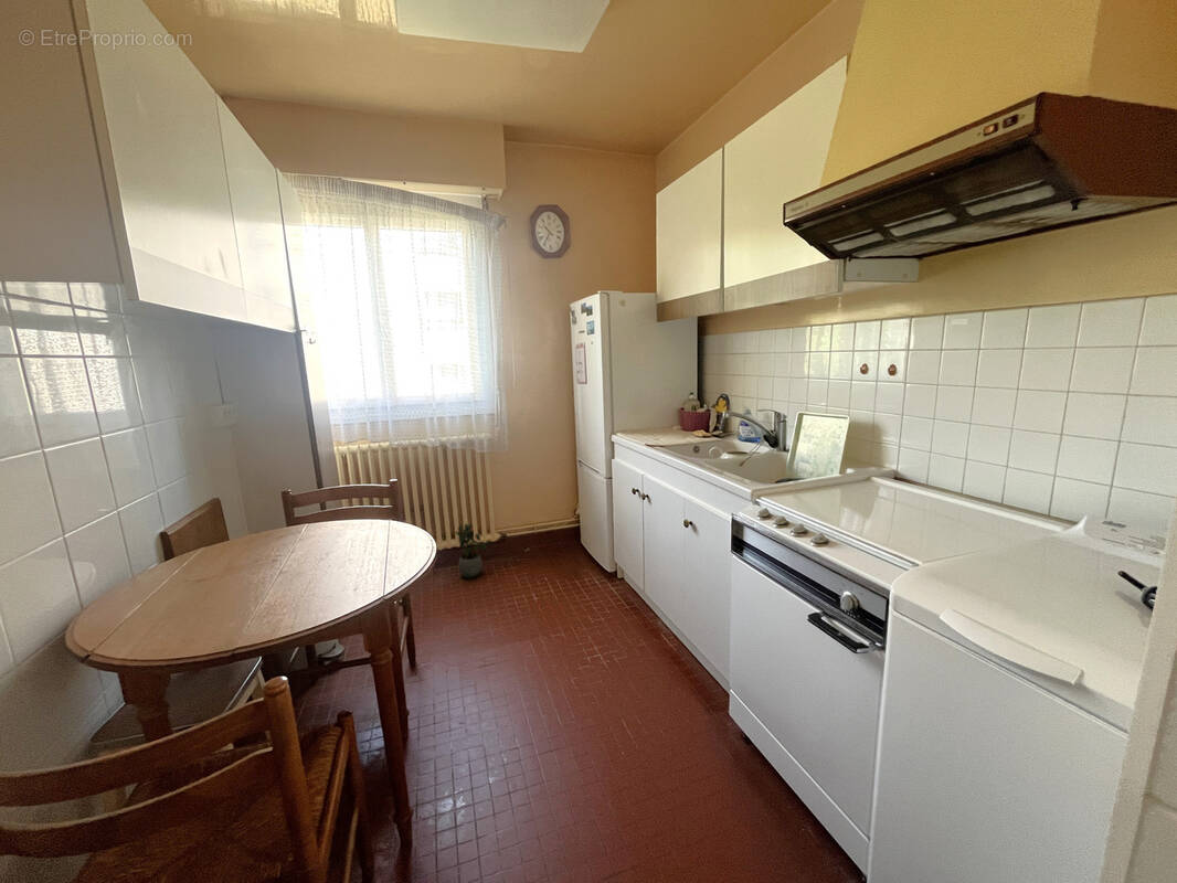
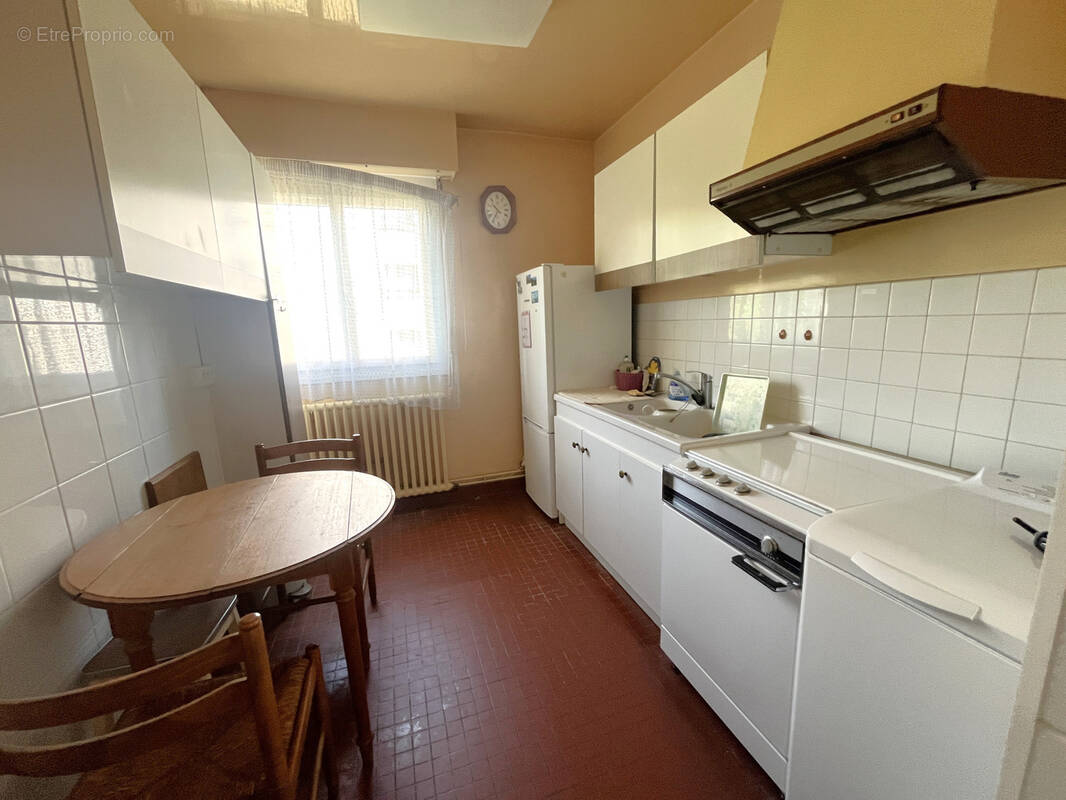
- potted plant [454,522,492,579]
